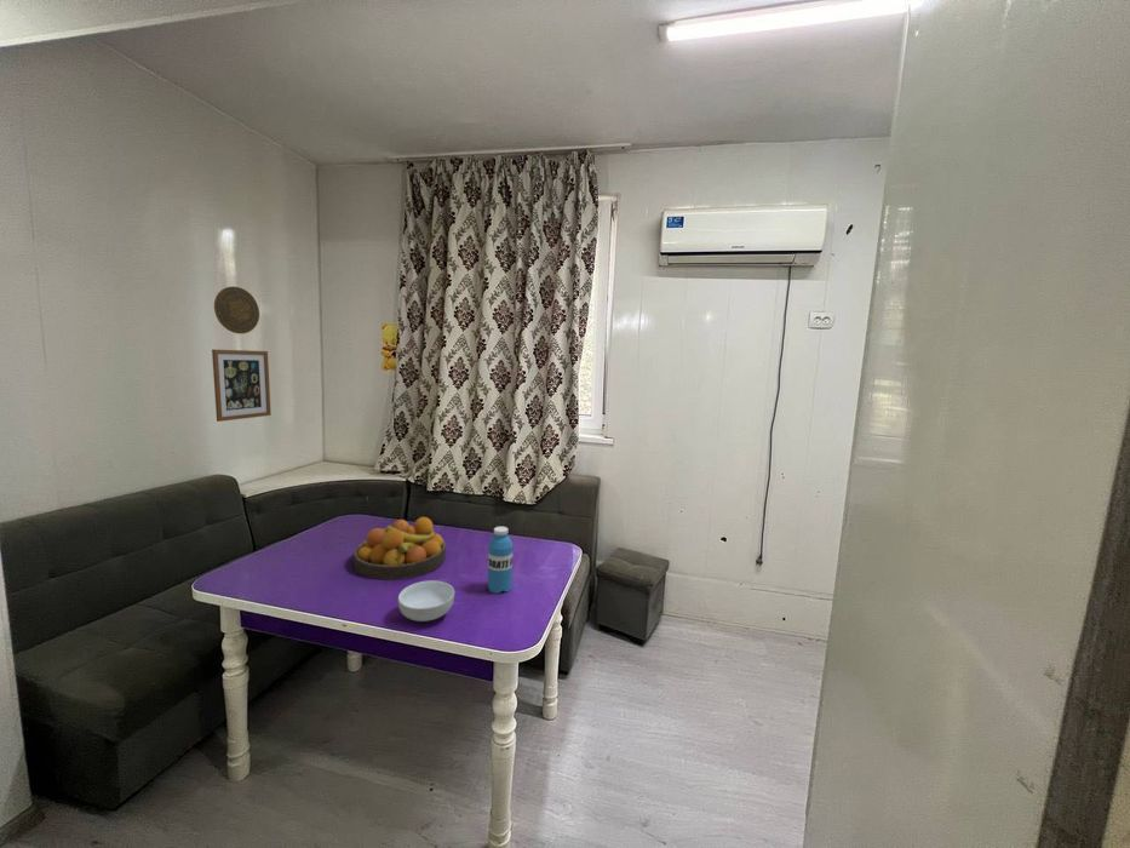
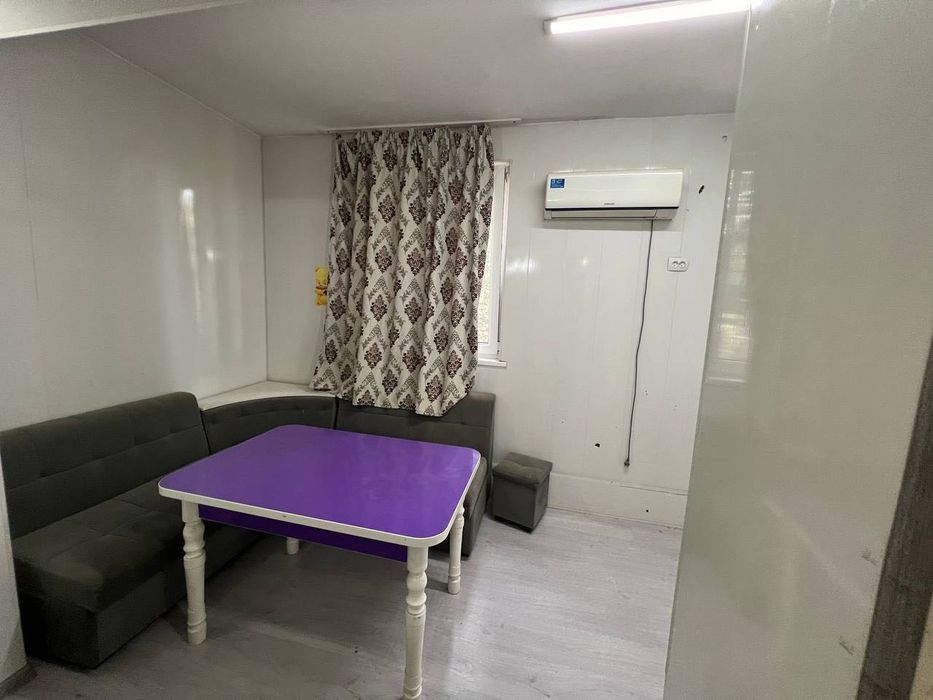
- water bottle [487,526,514,595]
- decorative plate [213,286,260,334]
- fruit bowl [352,516,447,581]
- wall art [211,348,273,423]
- cereal bowl [397,579,455,623]
